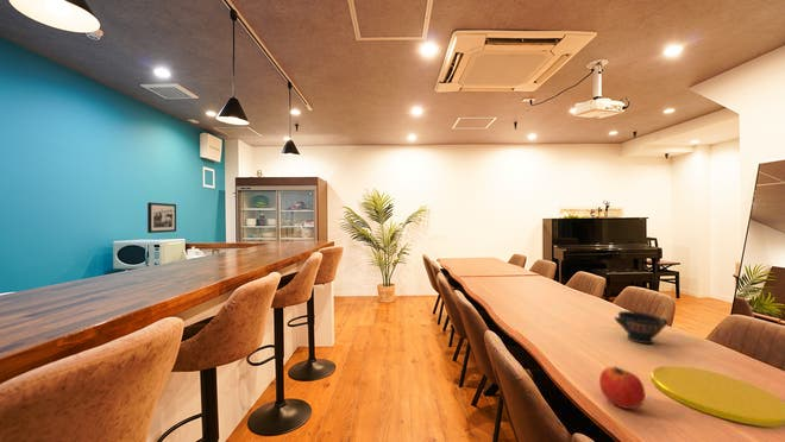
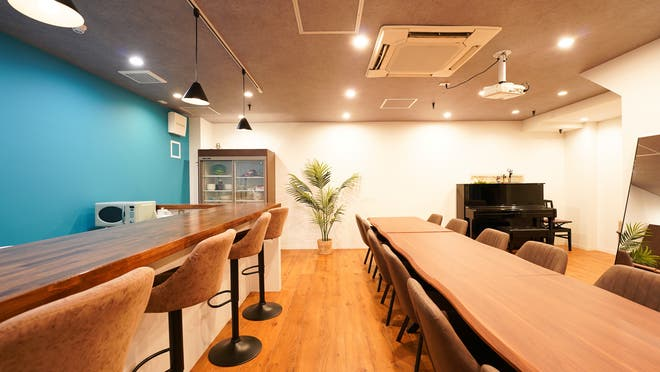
- bowl [614,310,668,345]
- plate [651,365,785,428]
- apple [598,365,646,410]
- picture frame [146,201,177,234]
